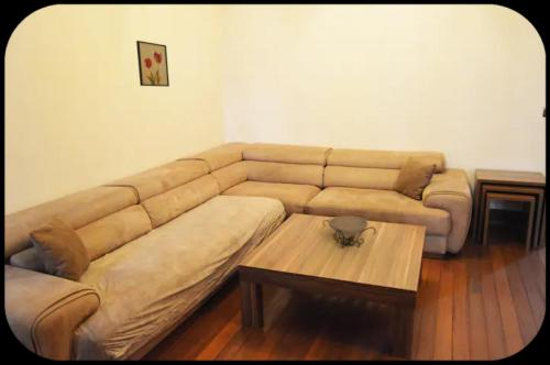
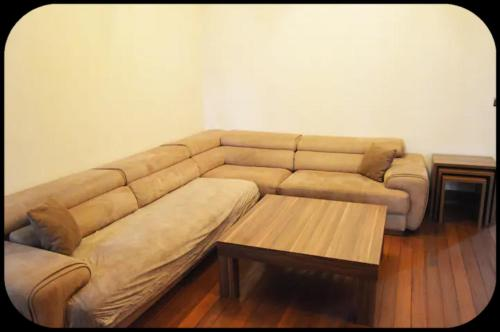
- decorative bowl [321,214,377,250]
- wall art [135,40,170,88]
